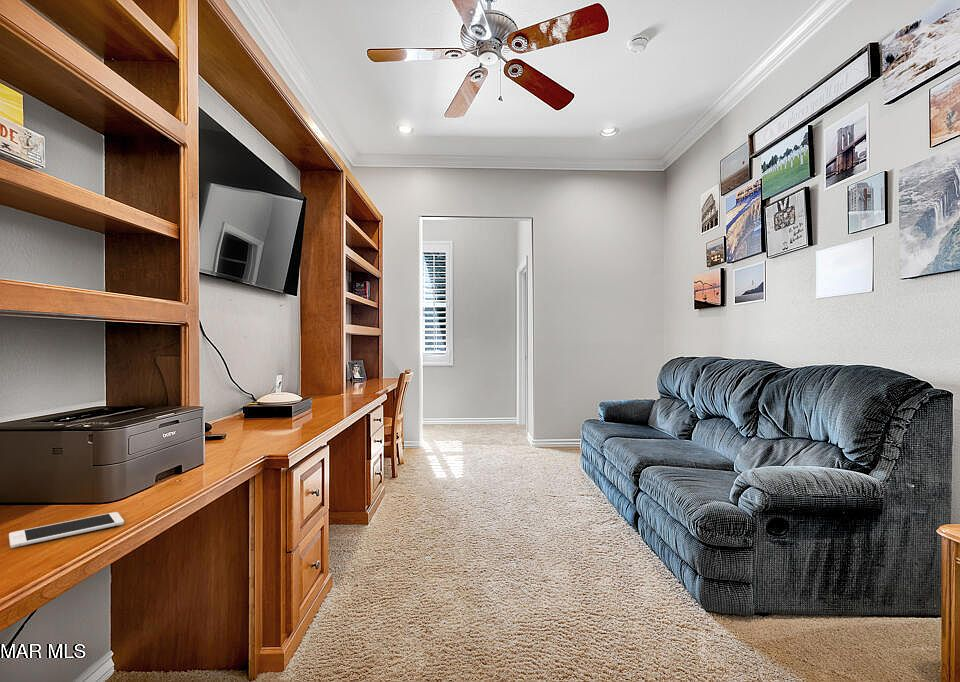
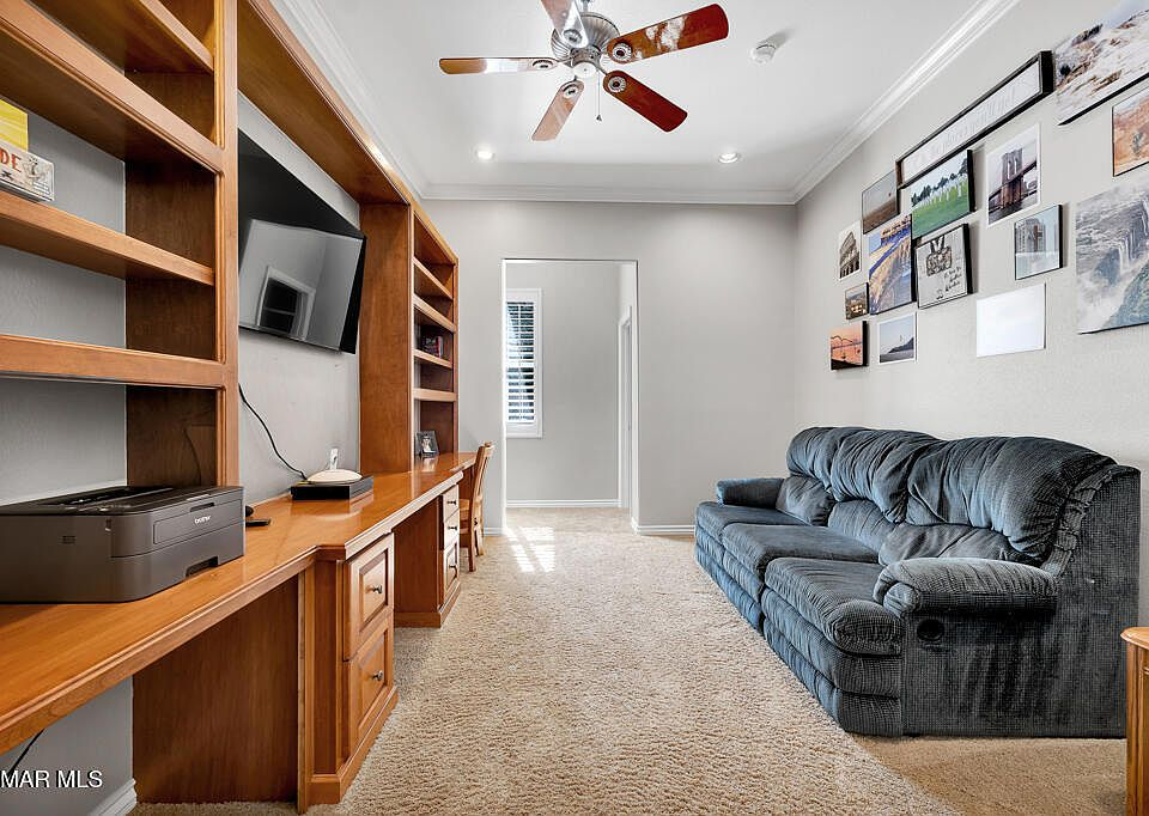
- cell phone [8,511,125,549]
